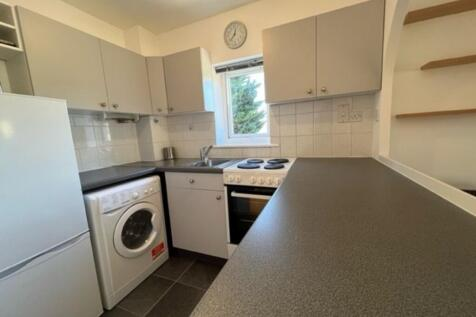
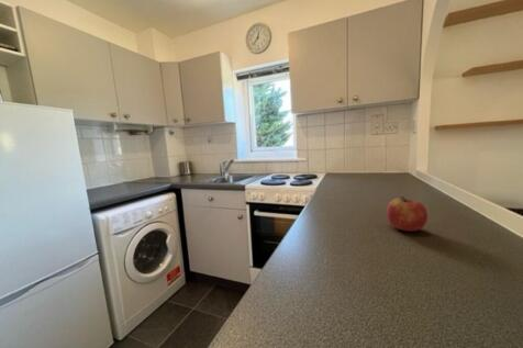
+ apple [386,195,429,233]
